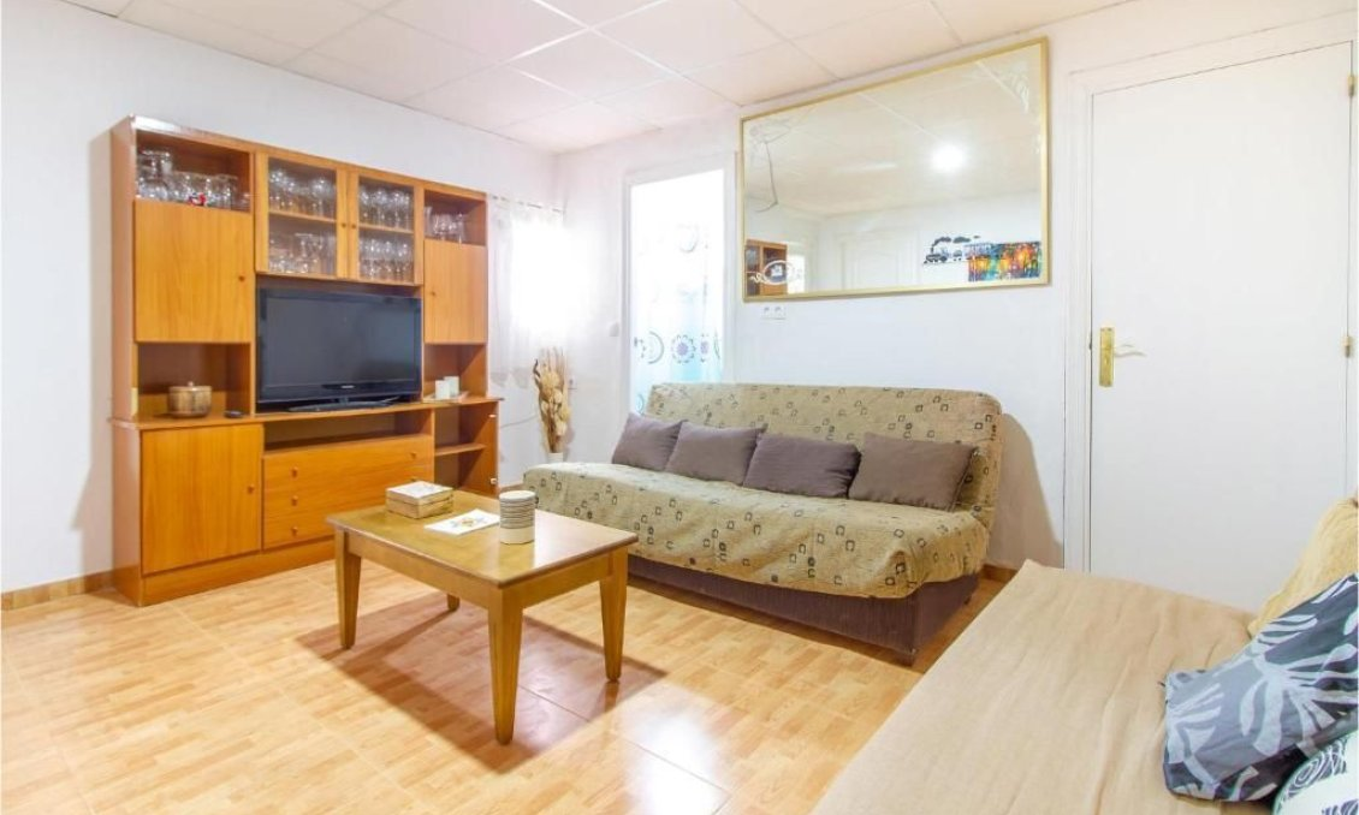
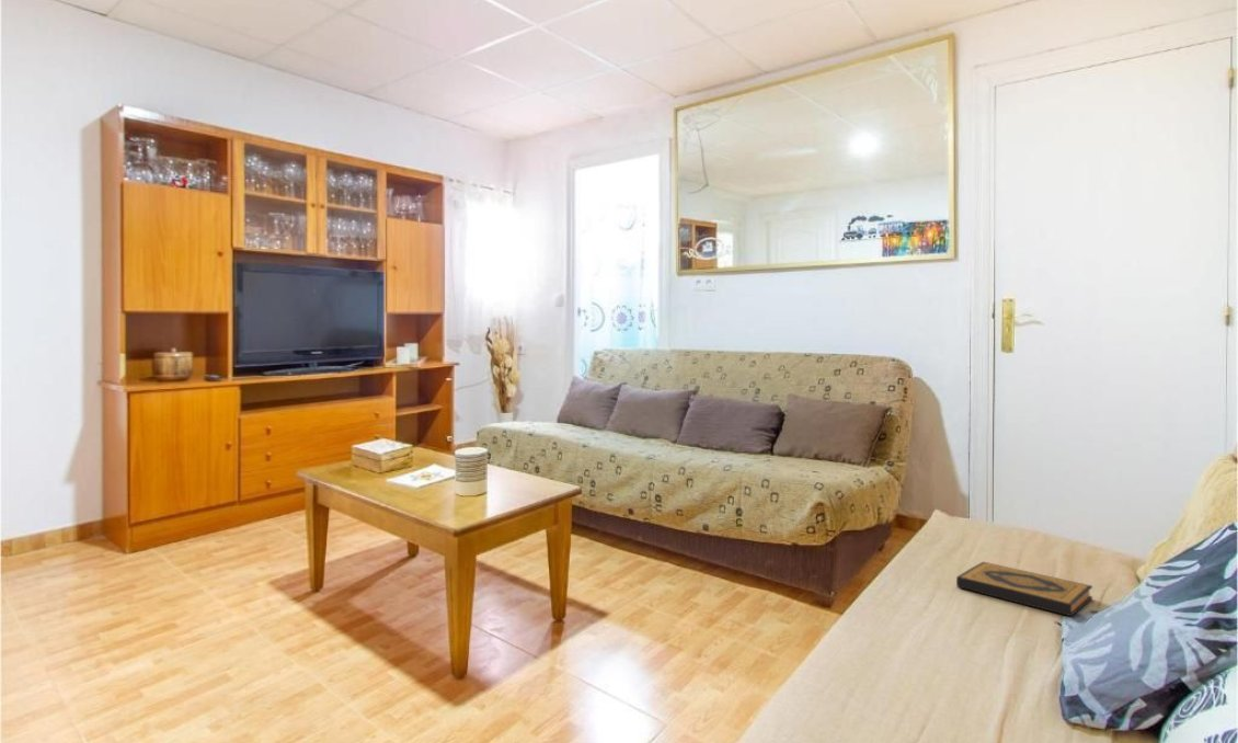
+ hardback book [955,561,1093,617]
